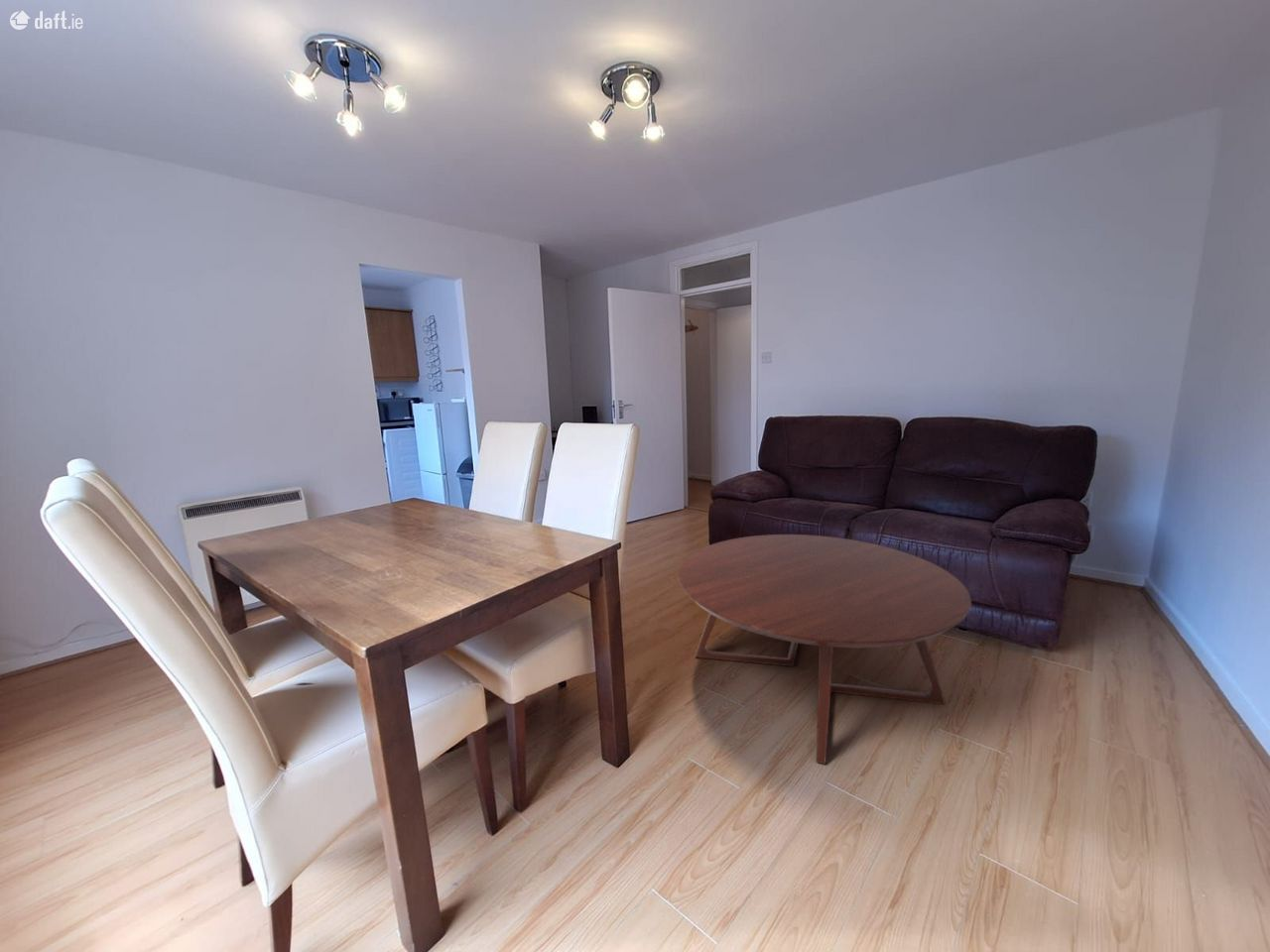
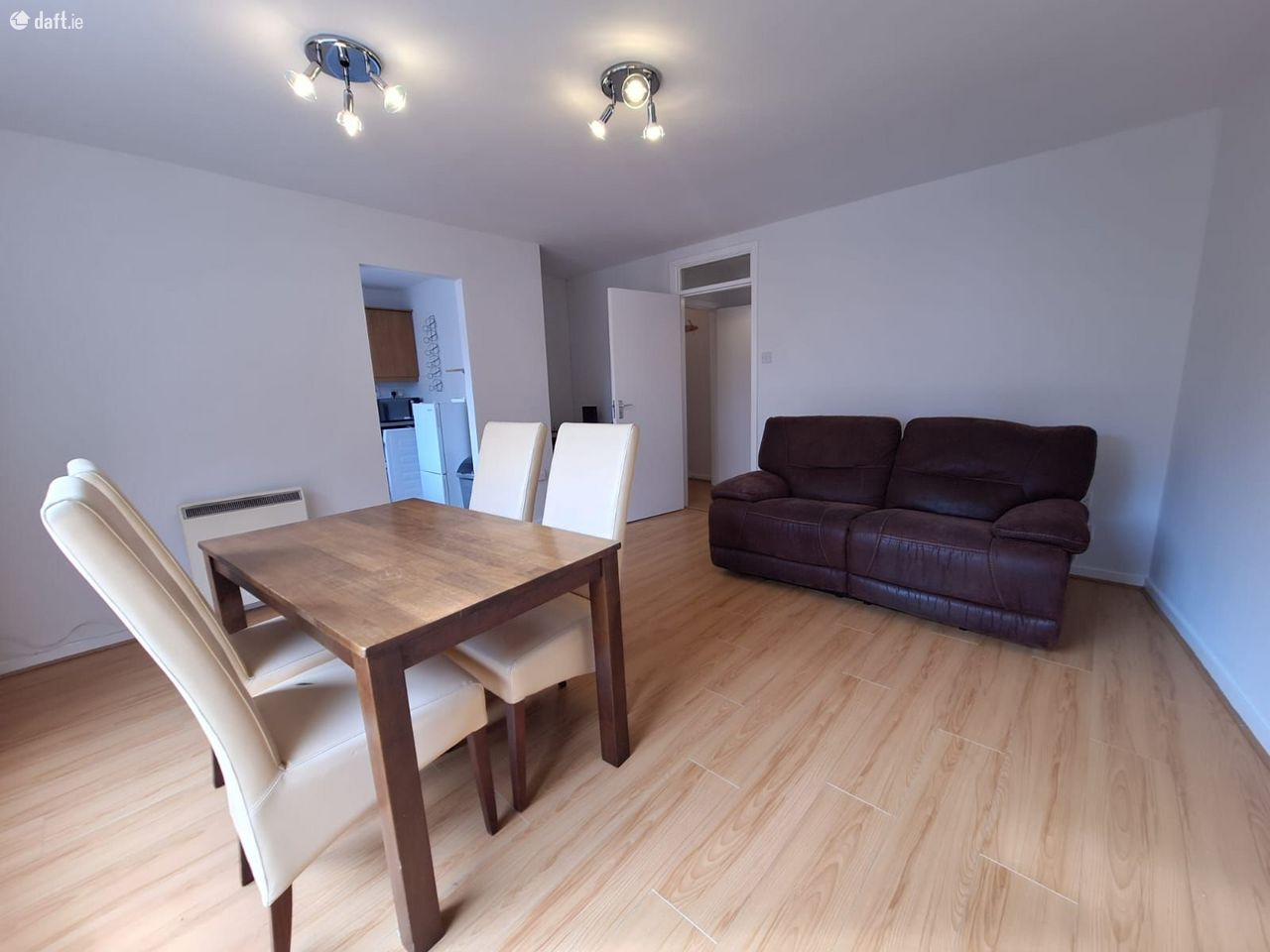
- coffee table [678,534,972,766]
